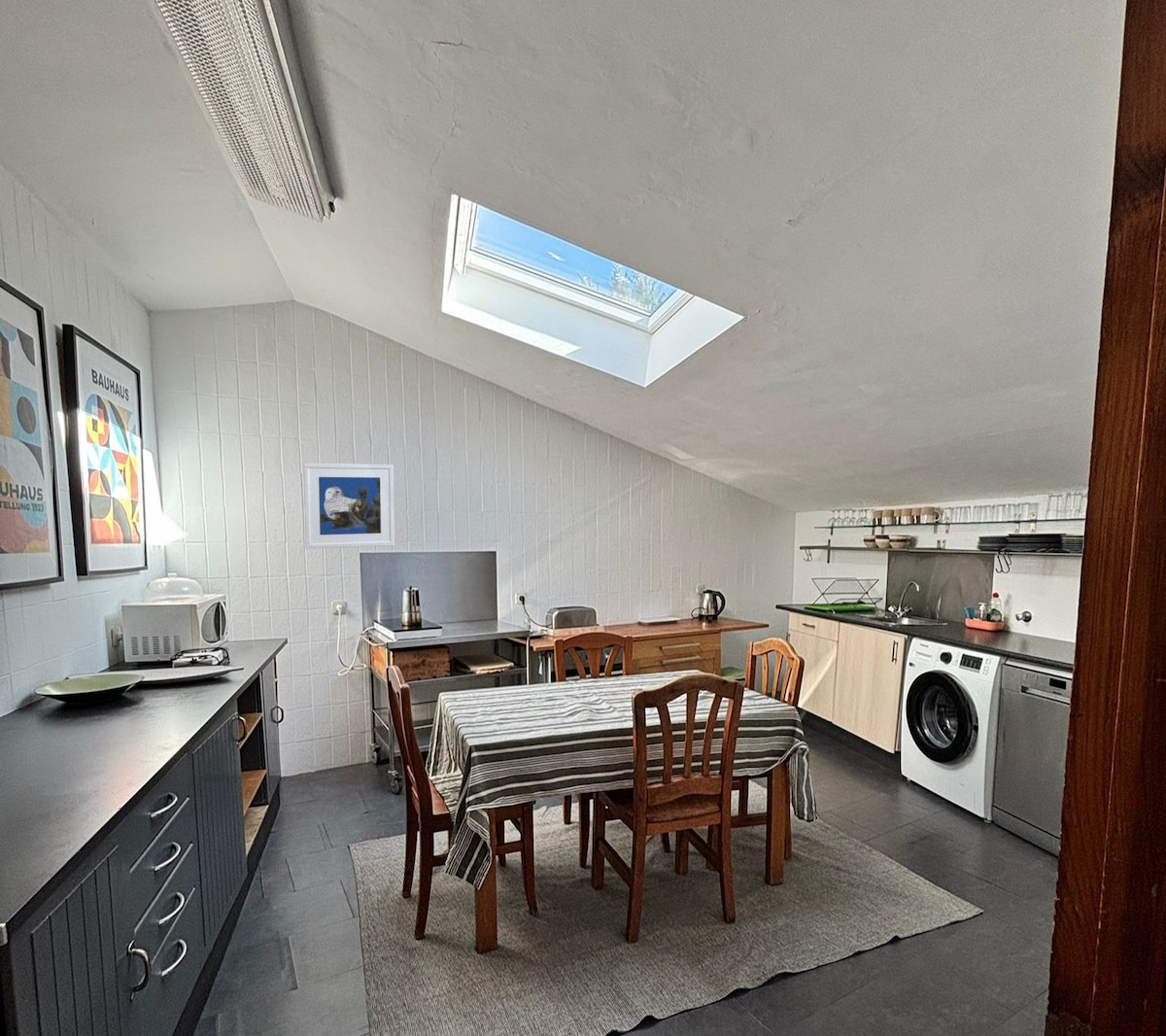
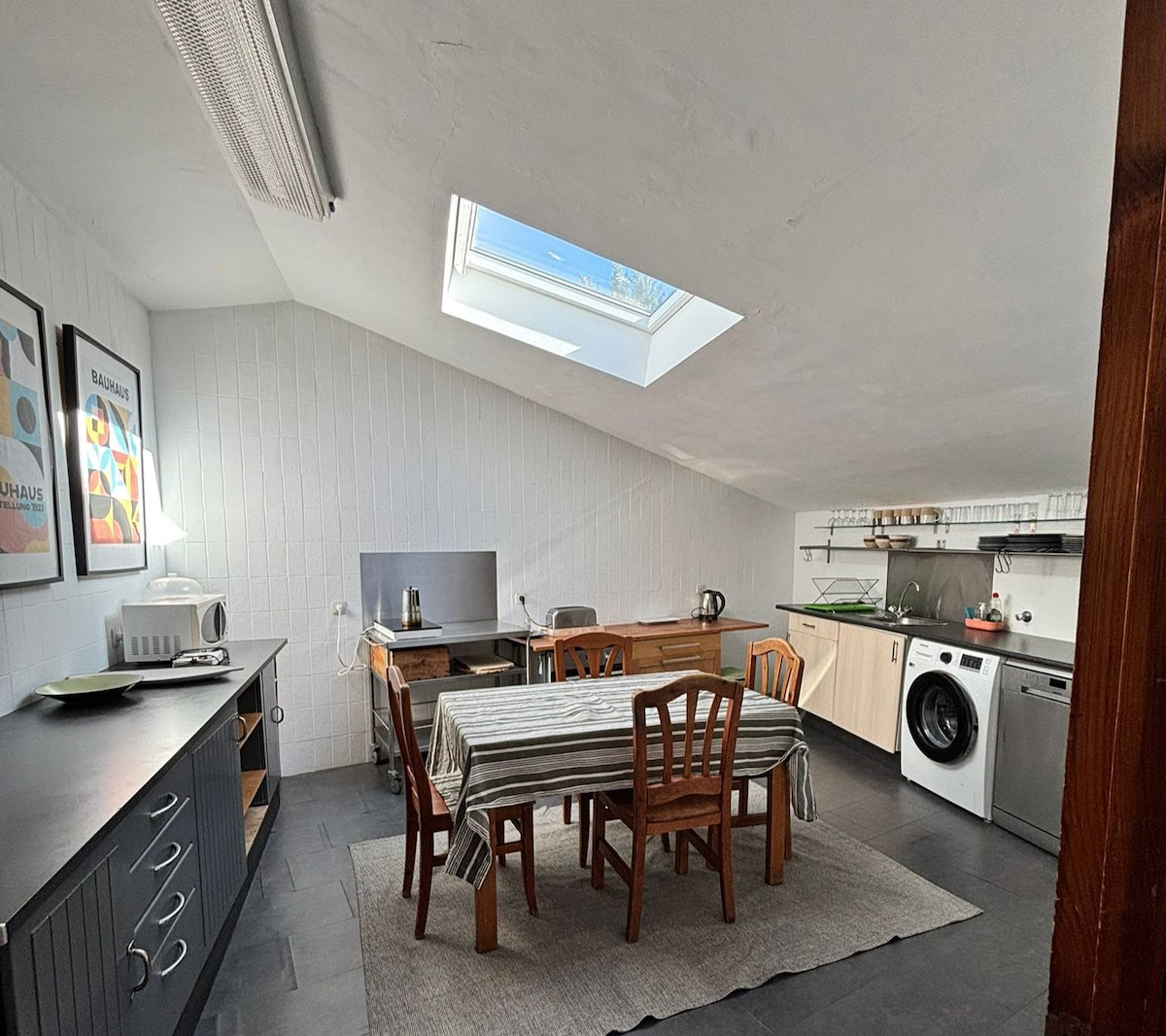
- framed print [303,463,395,550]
